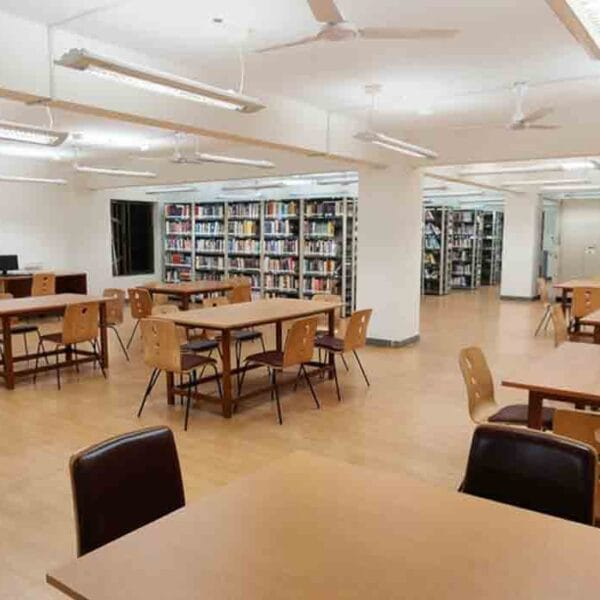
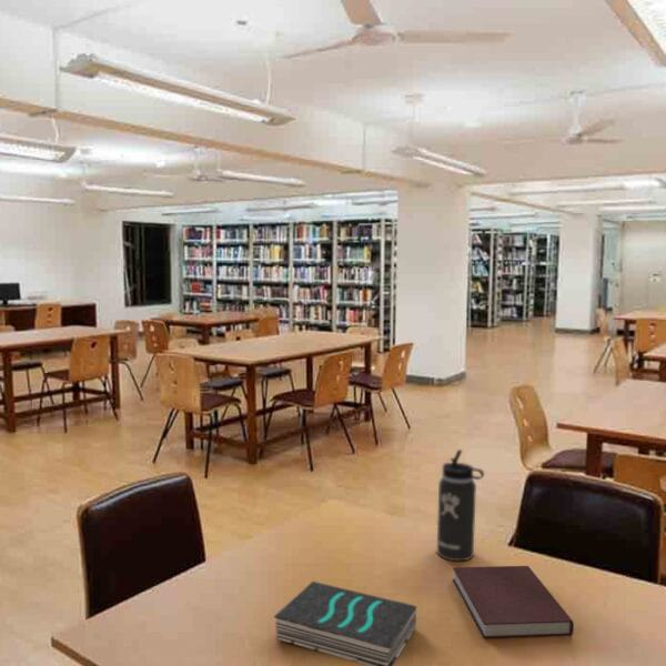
+ book [272,581,417,666]
+ notebook [452,565,575,639]
+ thermos bottle [436,448,485,562]
